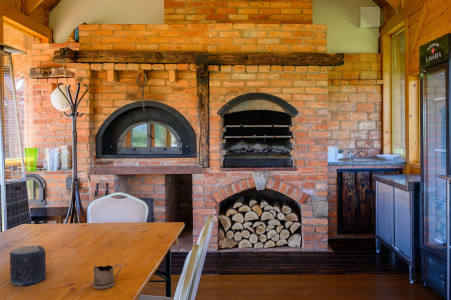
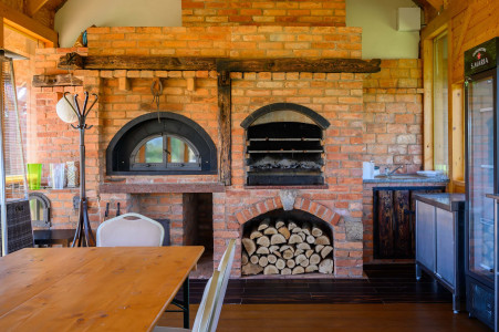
- candle [9,244,47,286]
- tea glass holder [92,263,122,290]
